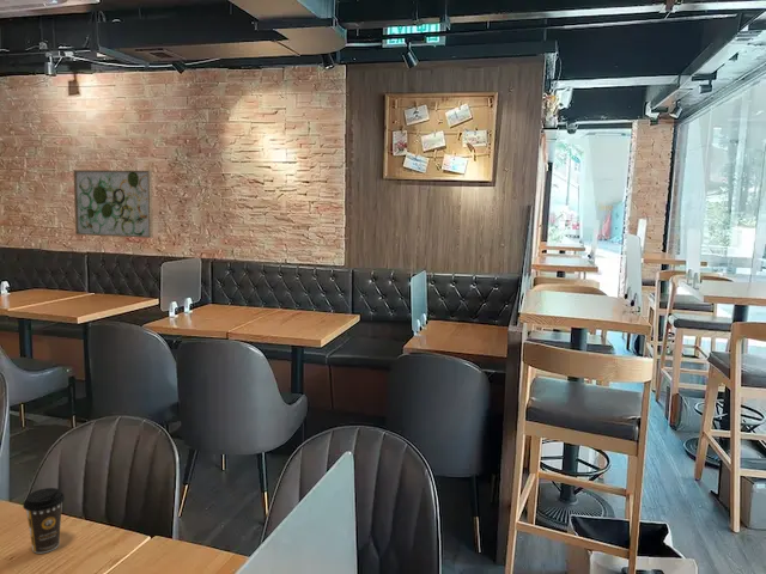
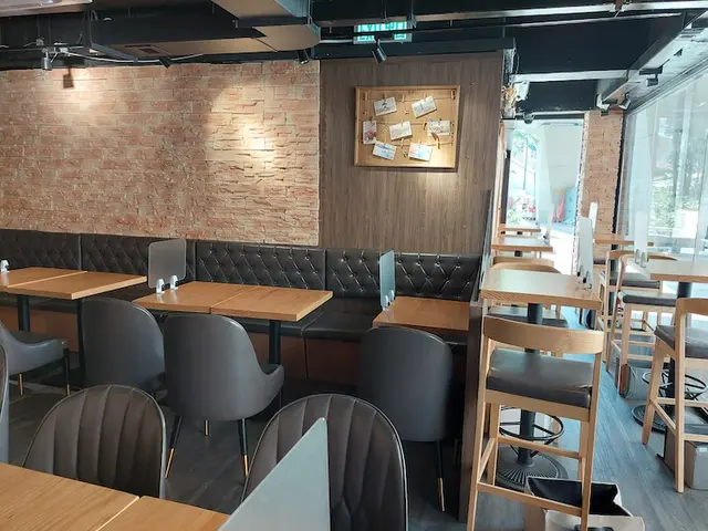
- wall art [72,169,154,239]
- coffee cup [22,487,66,554]
